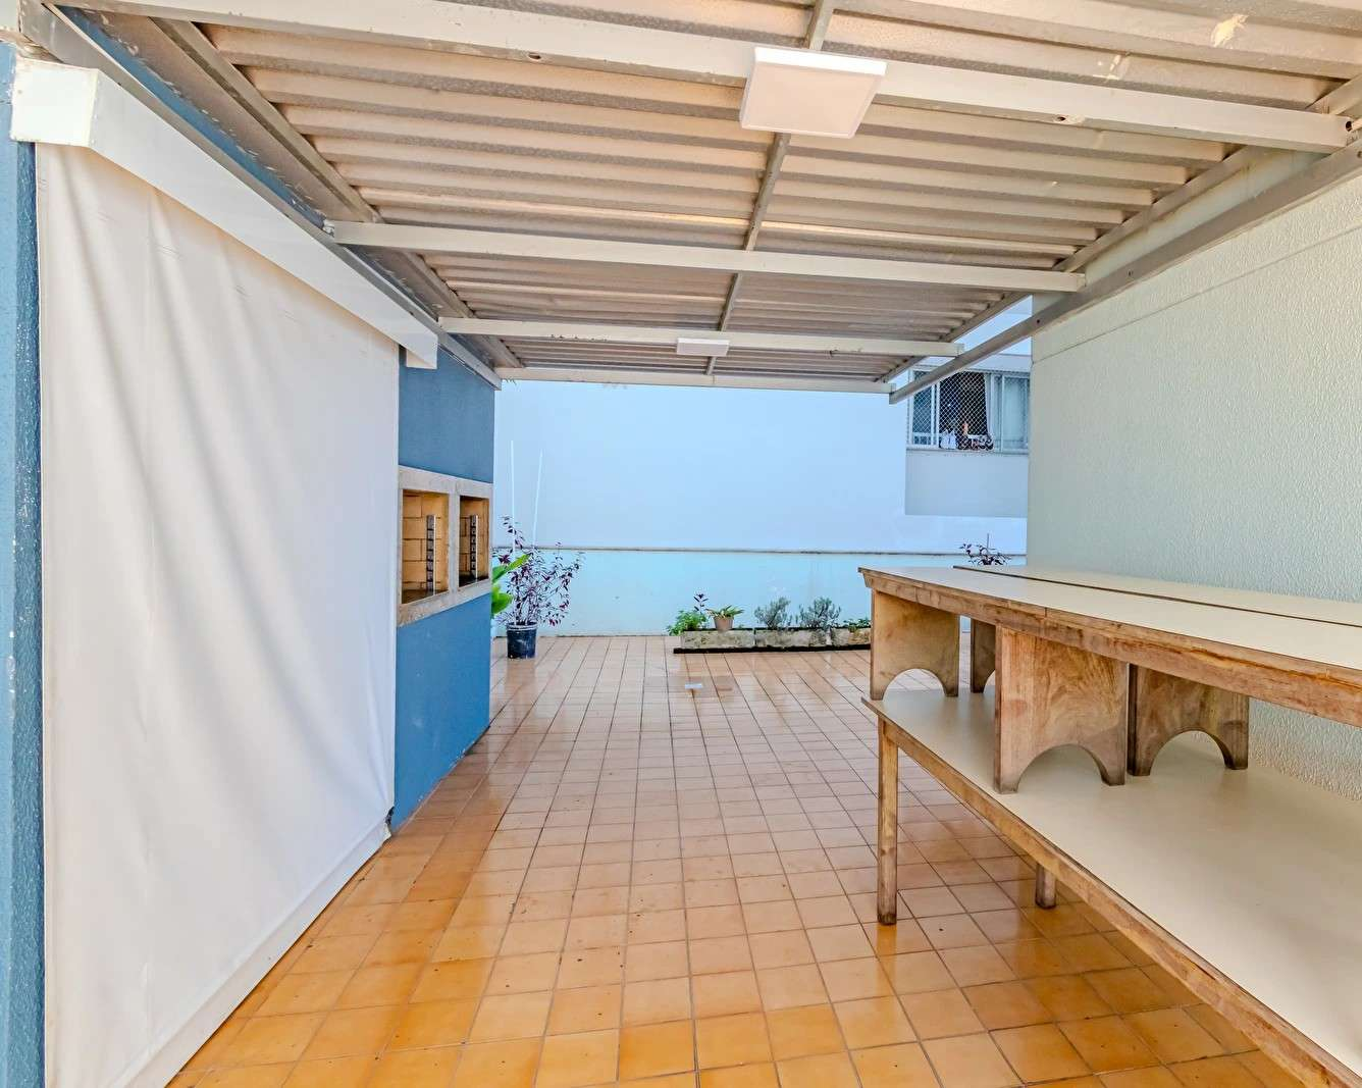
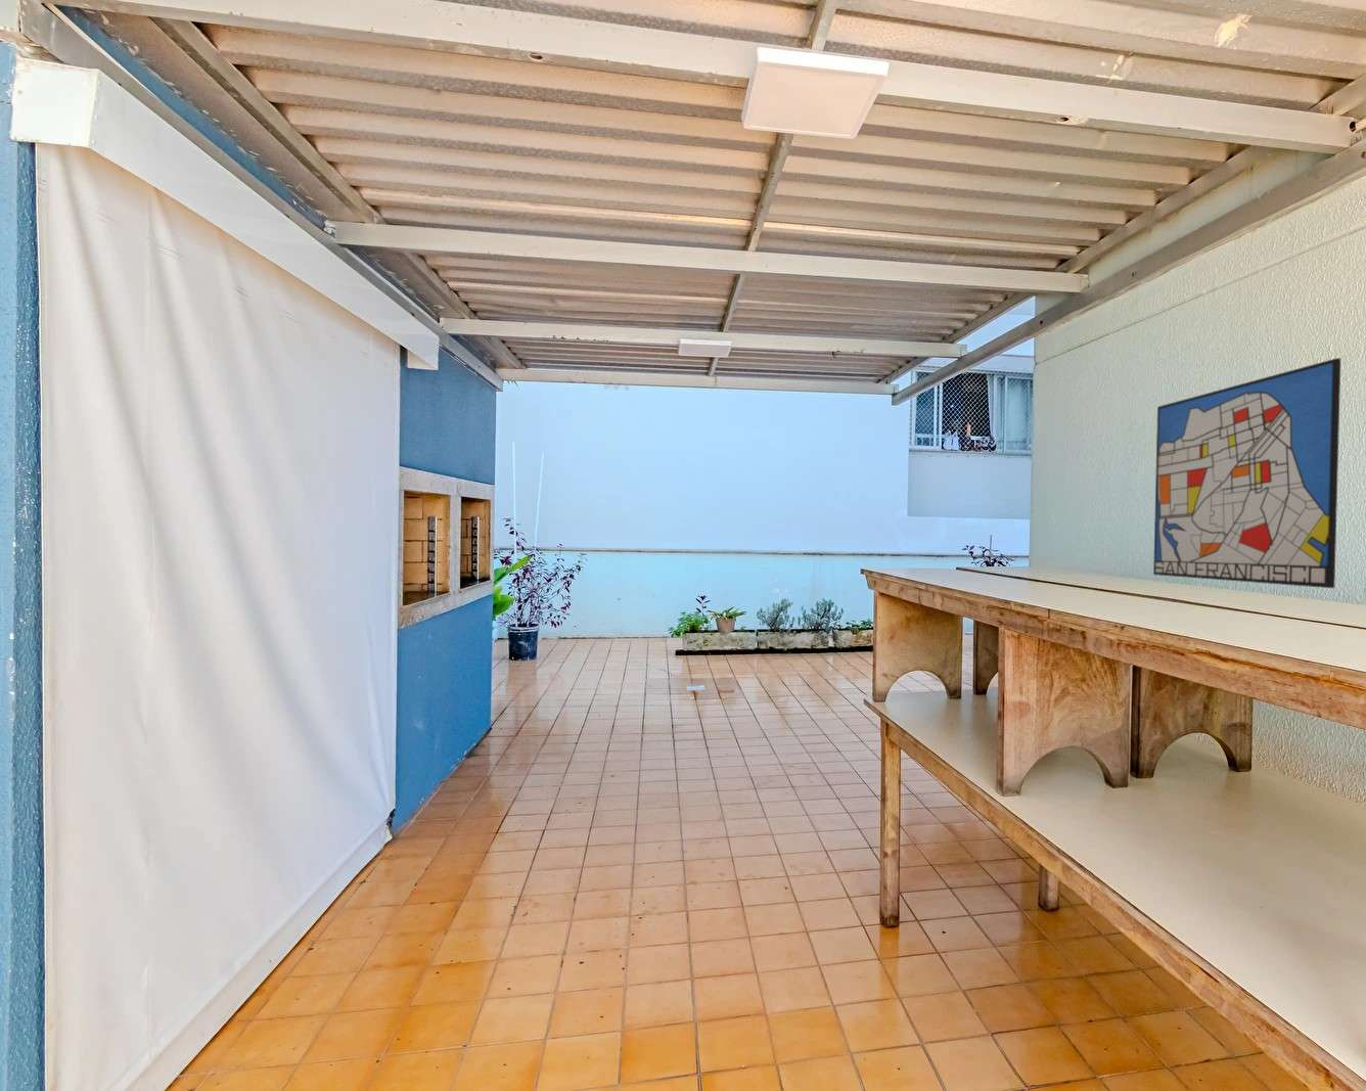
+ wall art [1152,357,1342,589]
